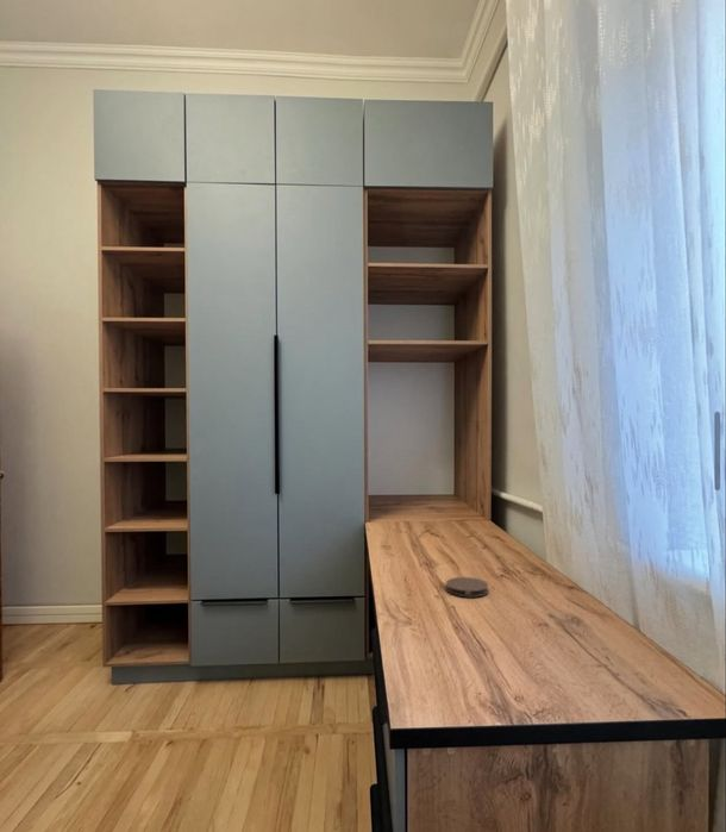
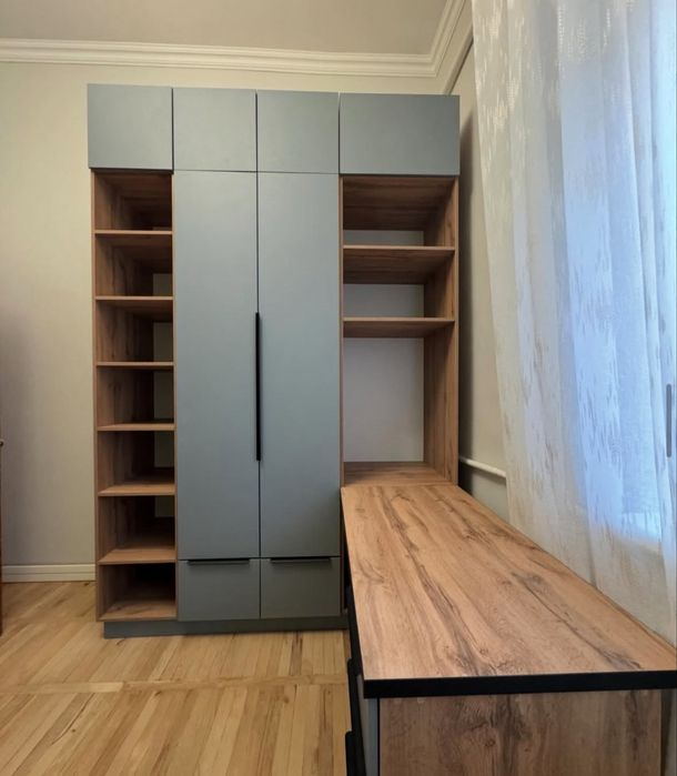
- coaster [445,576,490,598]
